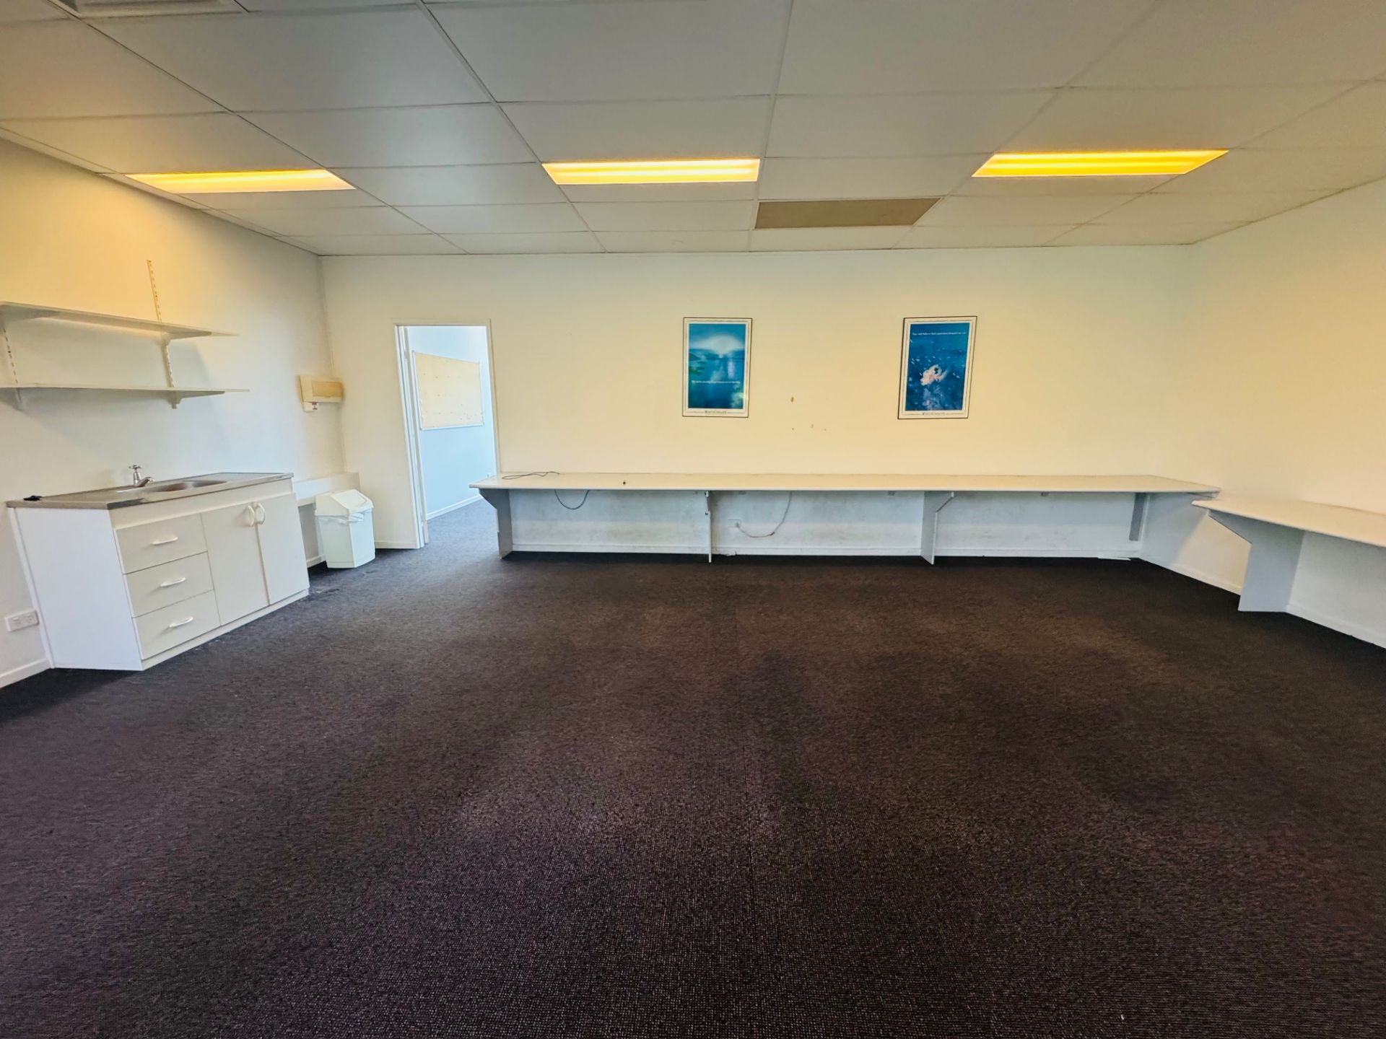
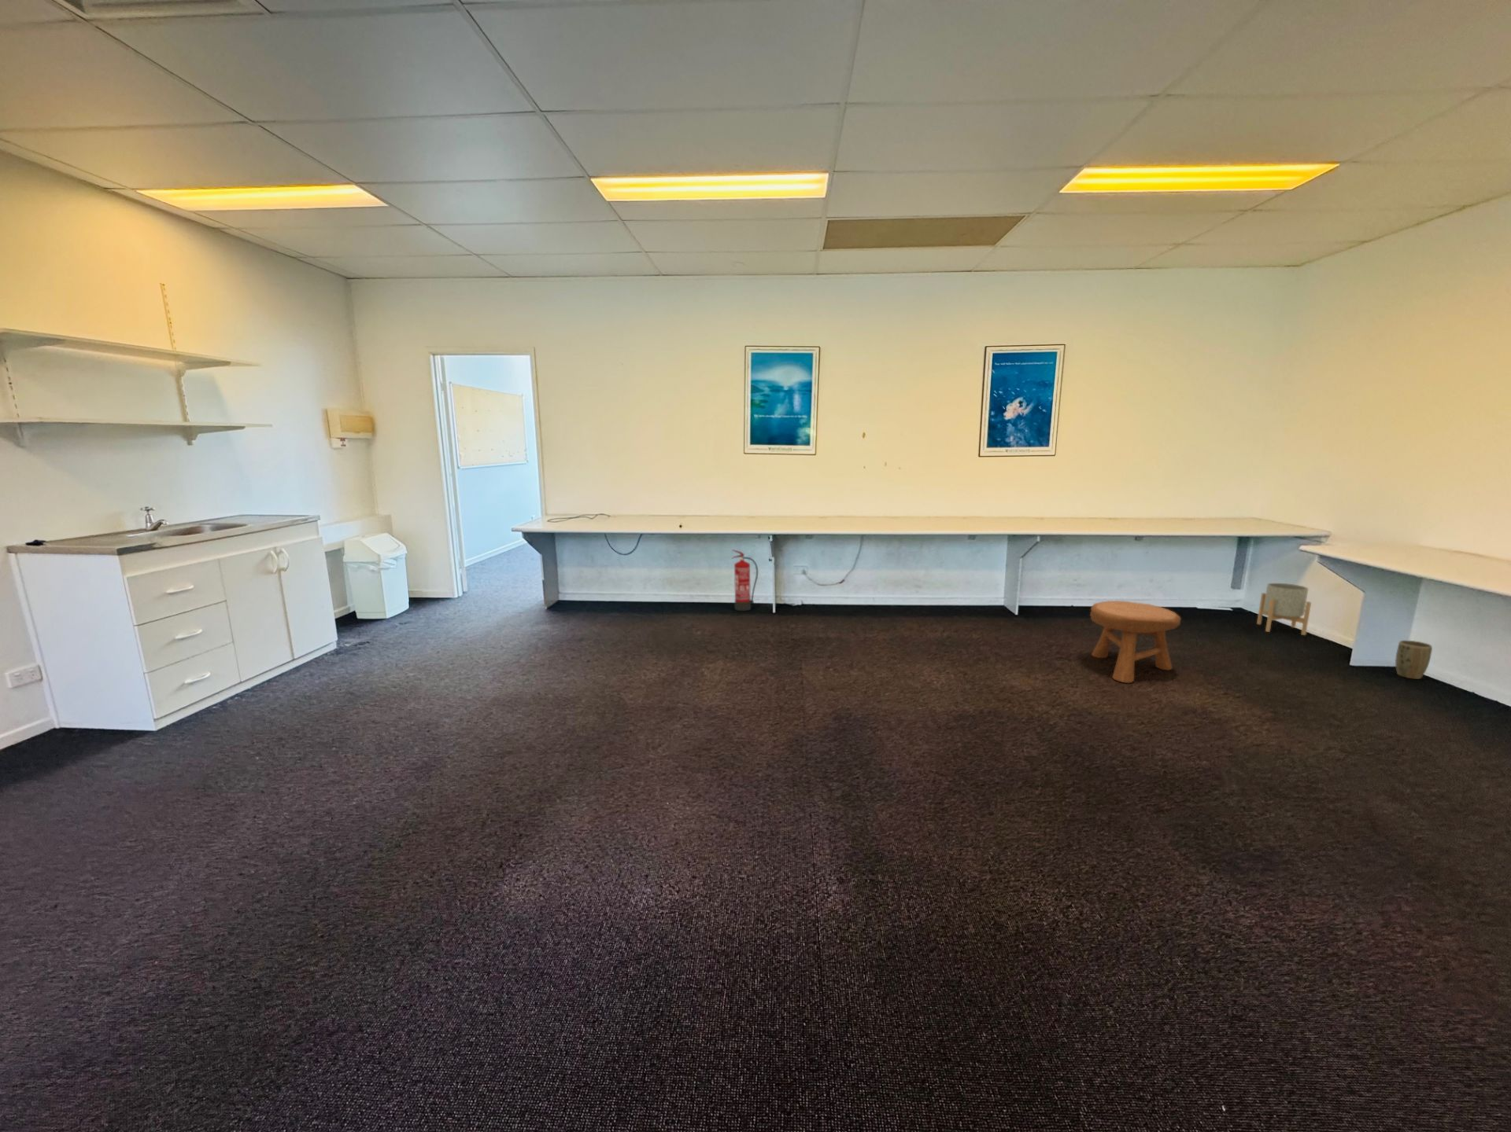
+ fire extinguisher [732,548,759,611]
+ plant pot [1394,639,1434,680]
+ stool [1089,599,1181,684]
+ planter [1256,583,1312,636]
